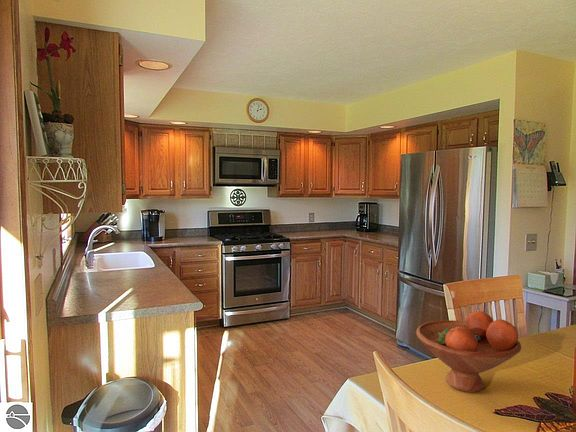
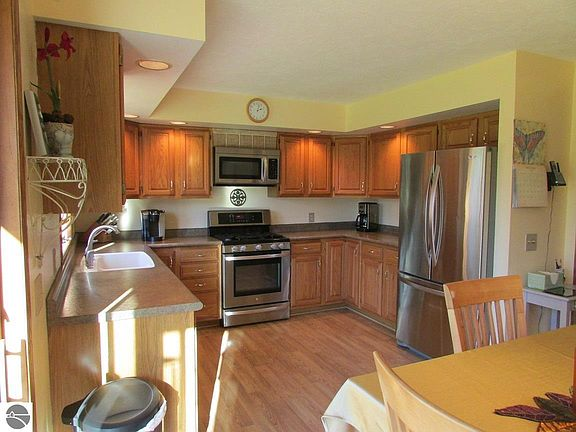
- fruit bowl [415,310,522,393]
